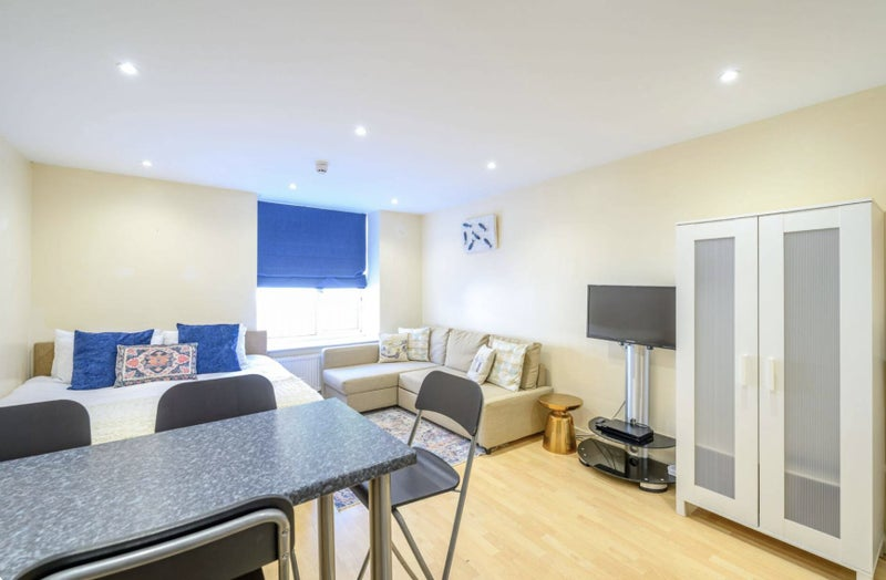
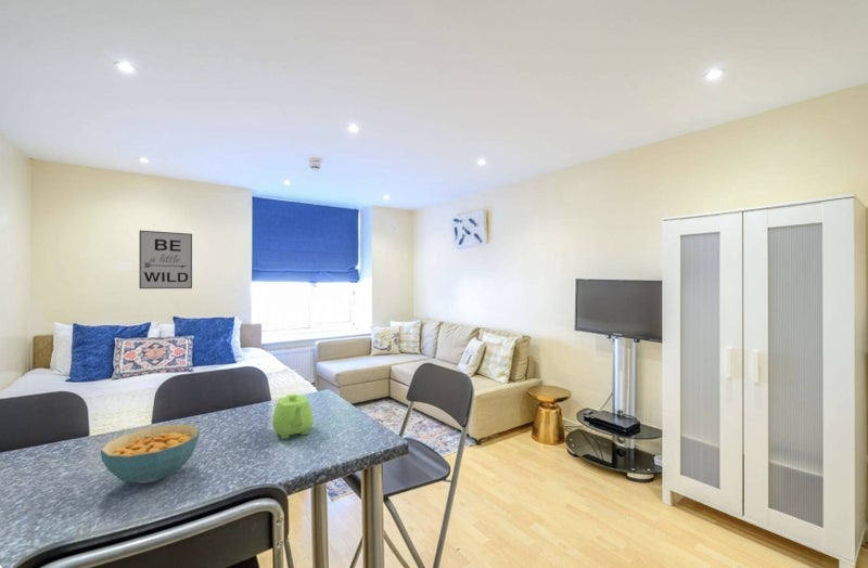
+ cereal bowl [99,423,201,485]
+ wall art [139,230,193,289]
+ teapot [271,393,315,440]
